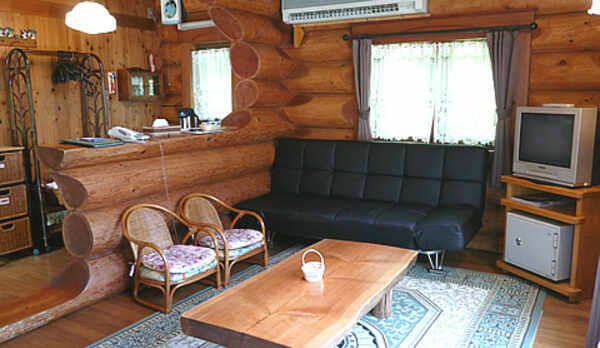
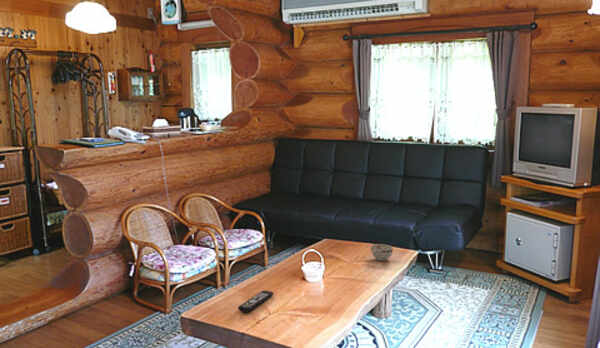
+ teacup [370,243,394,261]
+ remote control [237,290,274,313]
